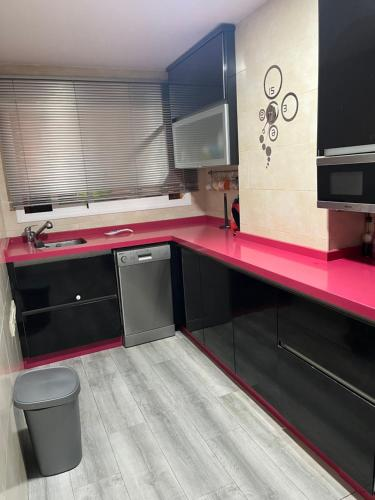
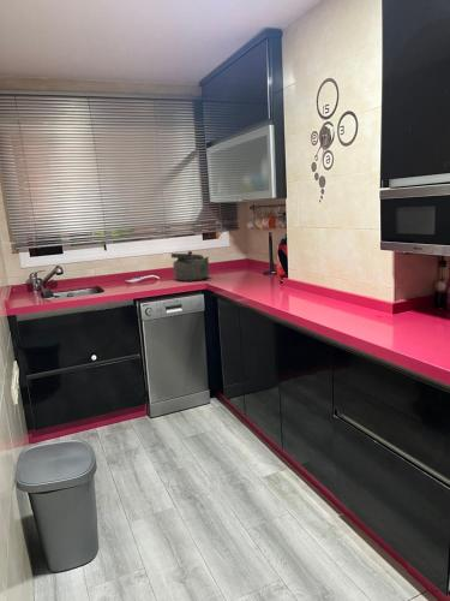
+ kettle [170,250,210,282]
